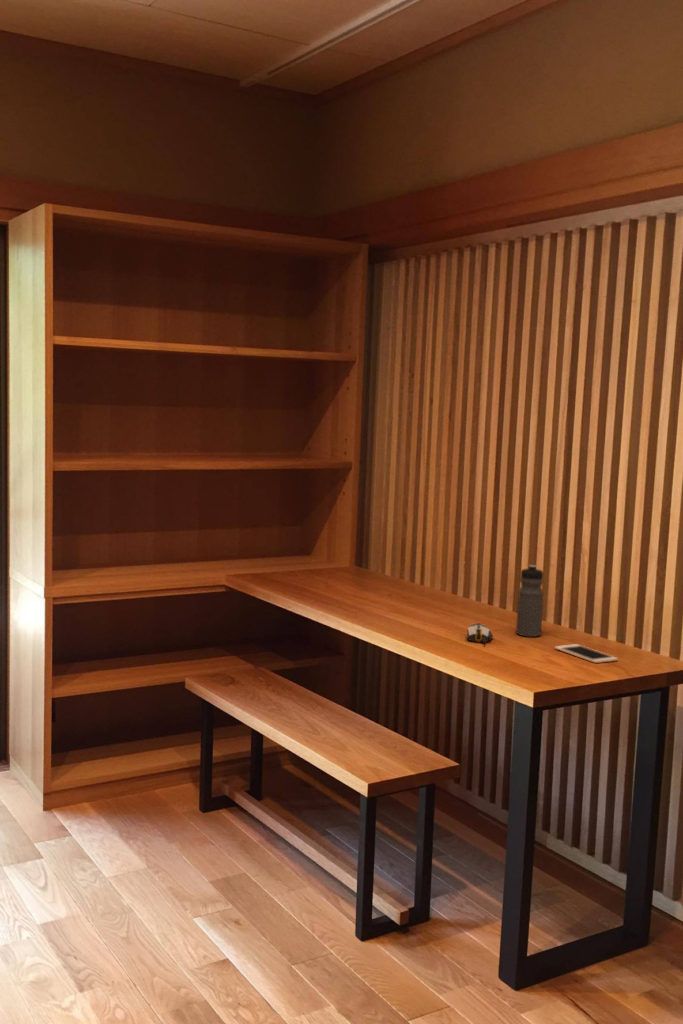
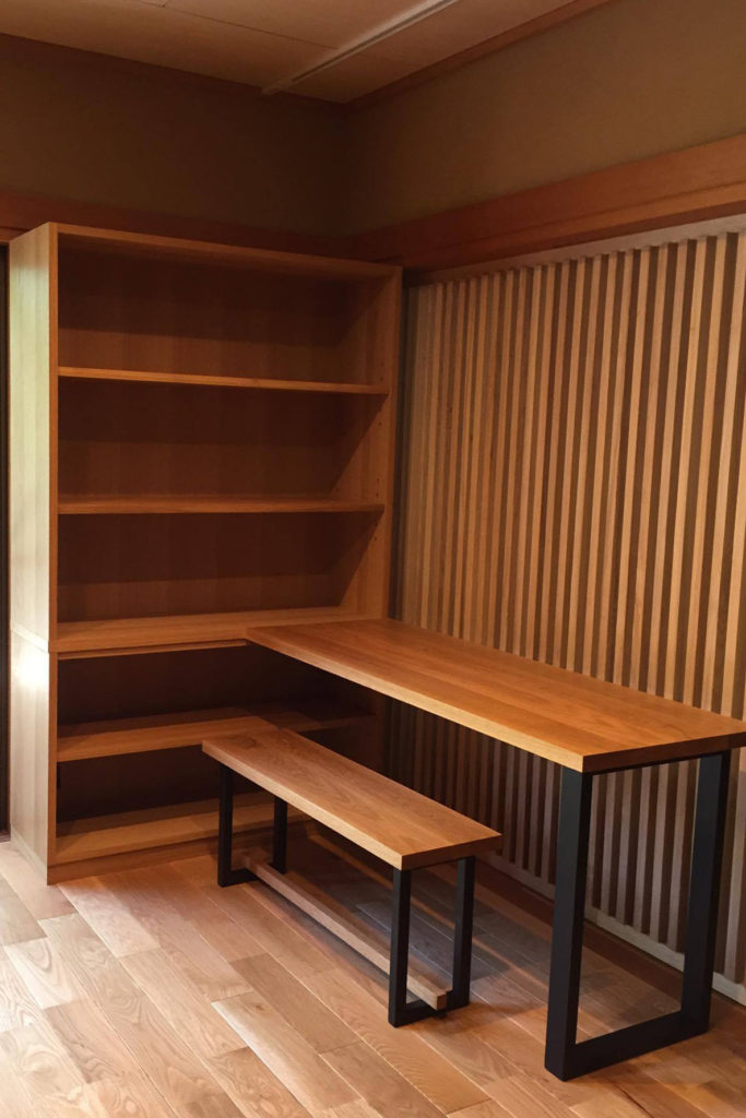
- computer mouse [466,622,494,645]
- cell phone [554,643,619,664]
- water bottle [515,564,545,638]
